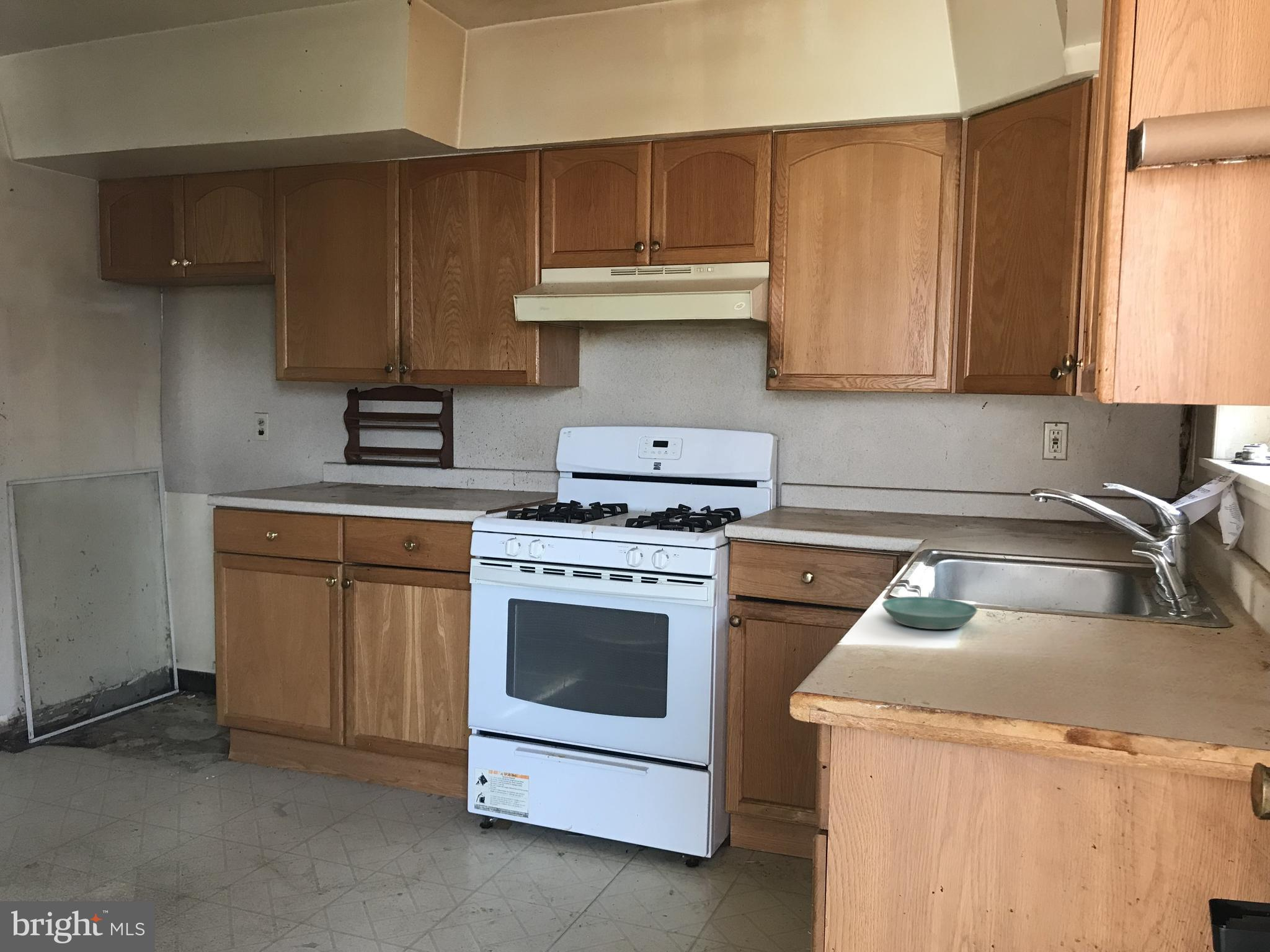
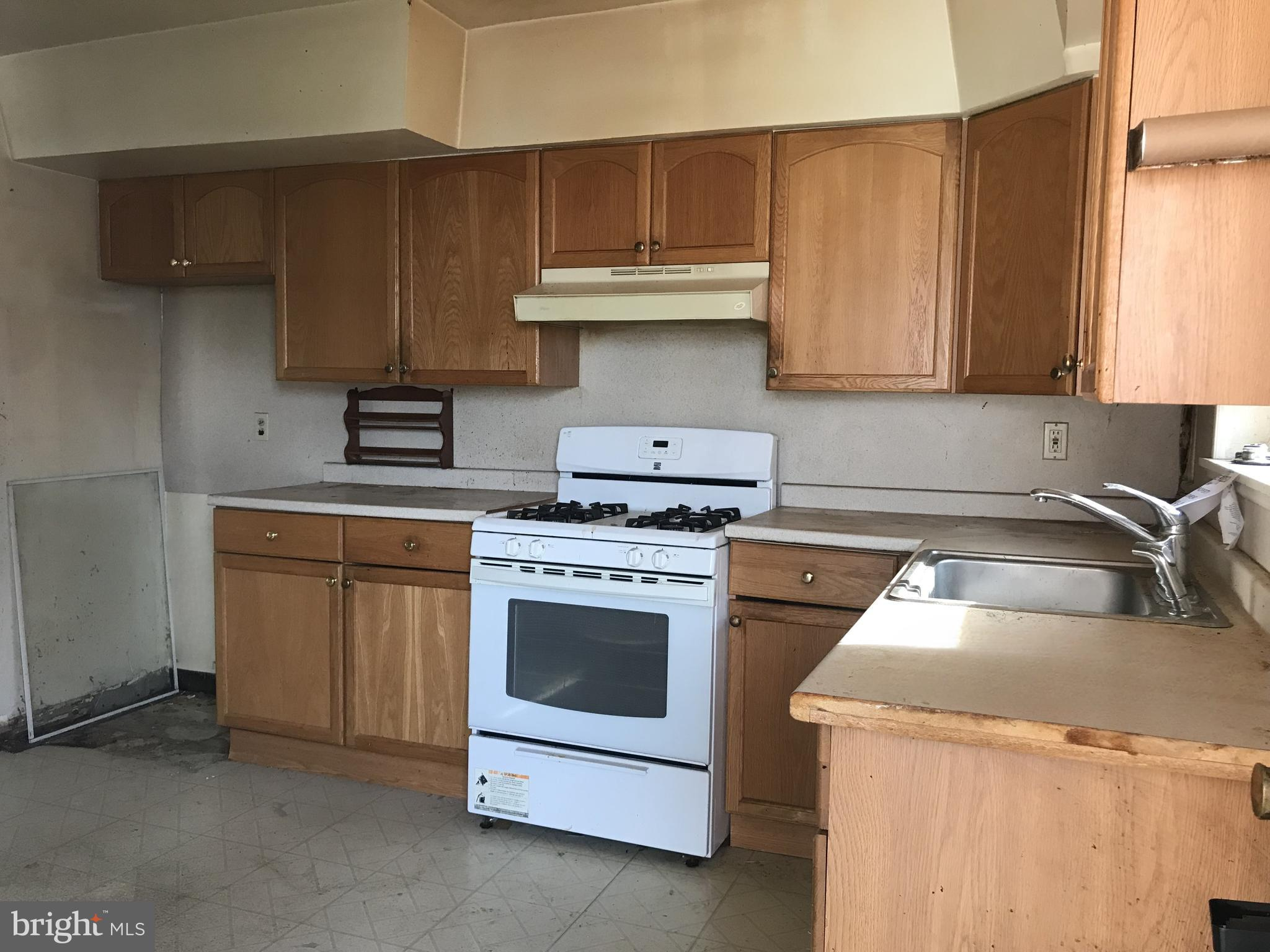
- saucer [881,596,978,630]
